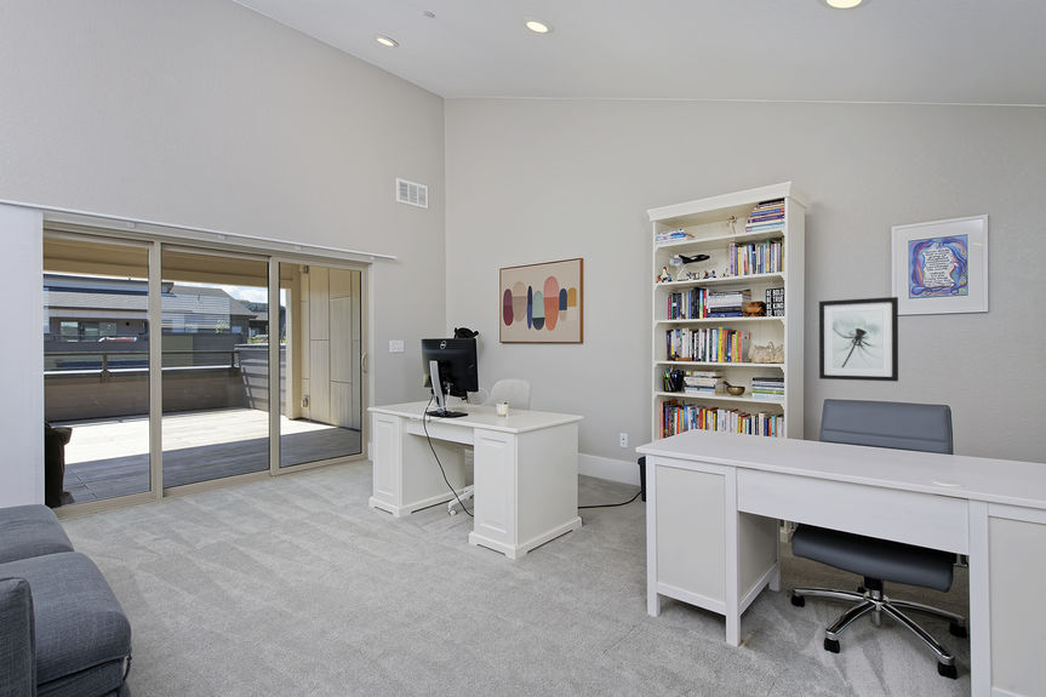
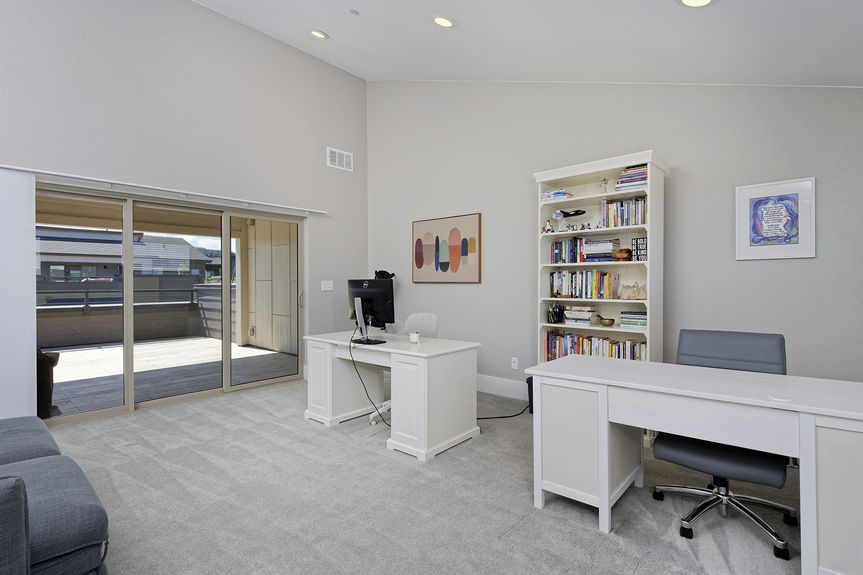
- wall art [818,296,899,383]
